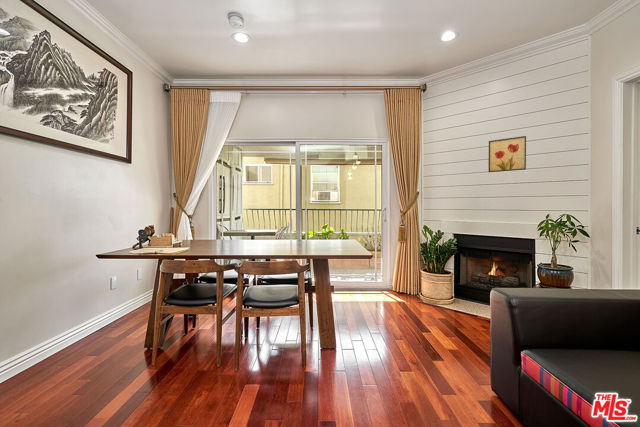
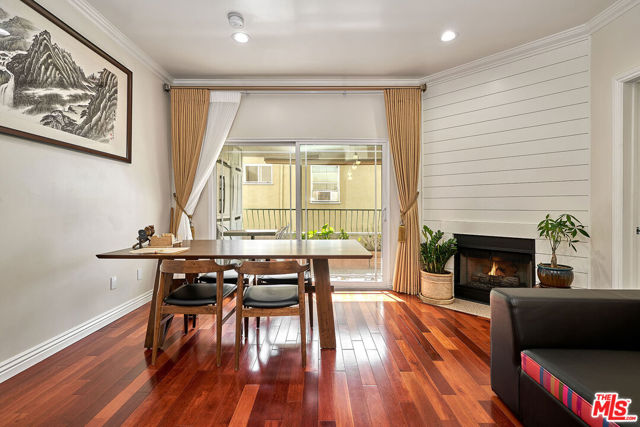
- wall art [487,135,527,173]
